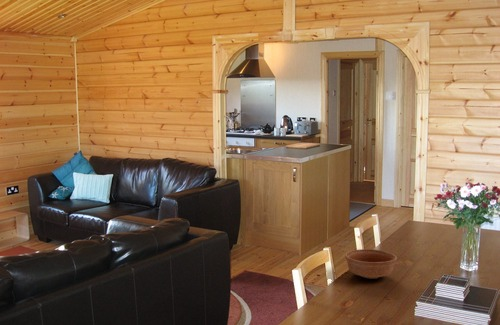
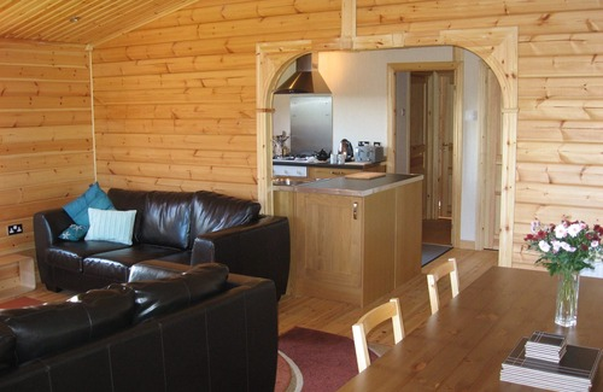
- bowl [344,248,398,280]
